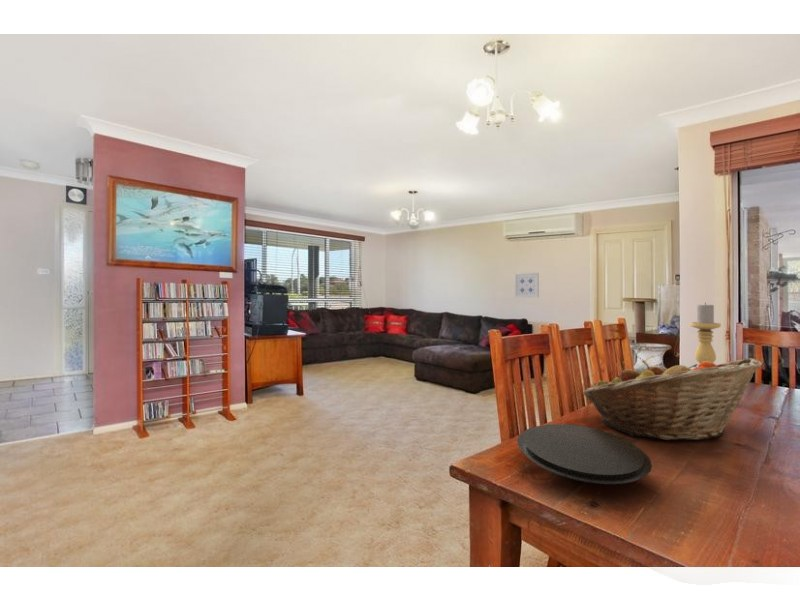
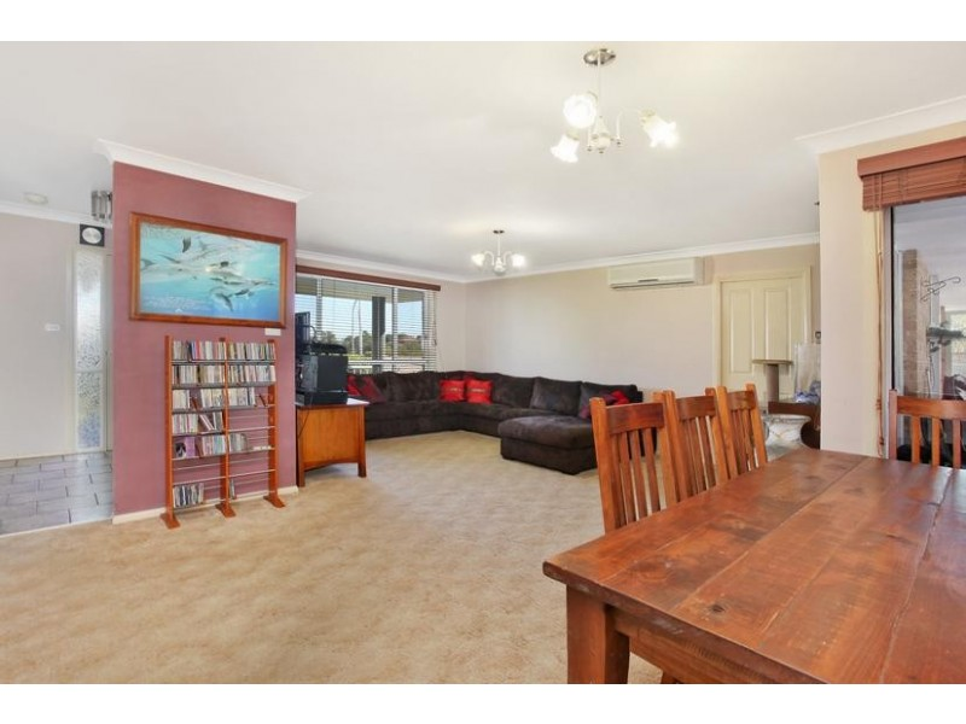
- wall art [514,272,540,299]
- candle holder [689,302,722,364]
- plate [516,423,653,485]
- fruit basket [582,357,763,441]
